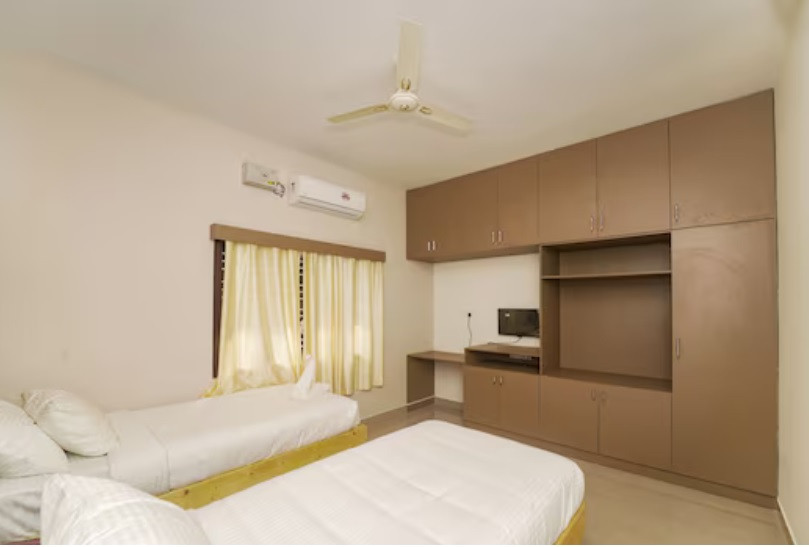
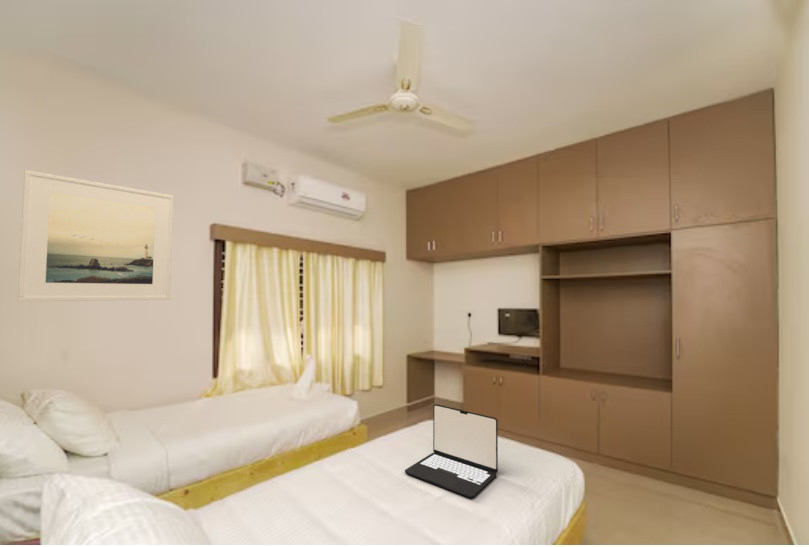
+ laptop [404,403,499,499]
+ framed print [17,169,175,303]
